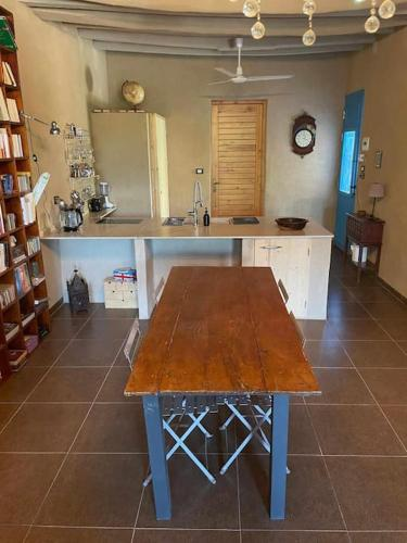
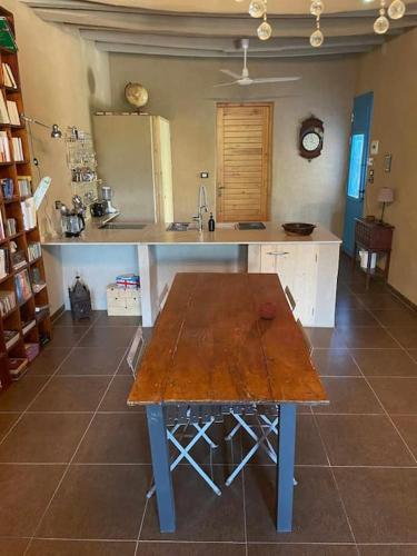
+ fruit [258,299,278,320]
